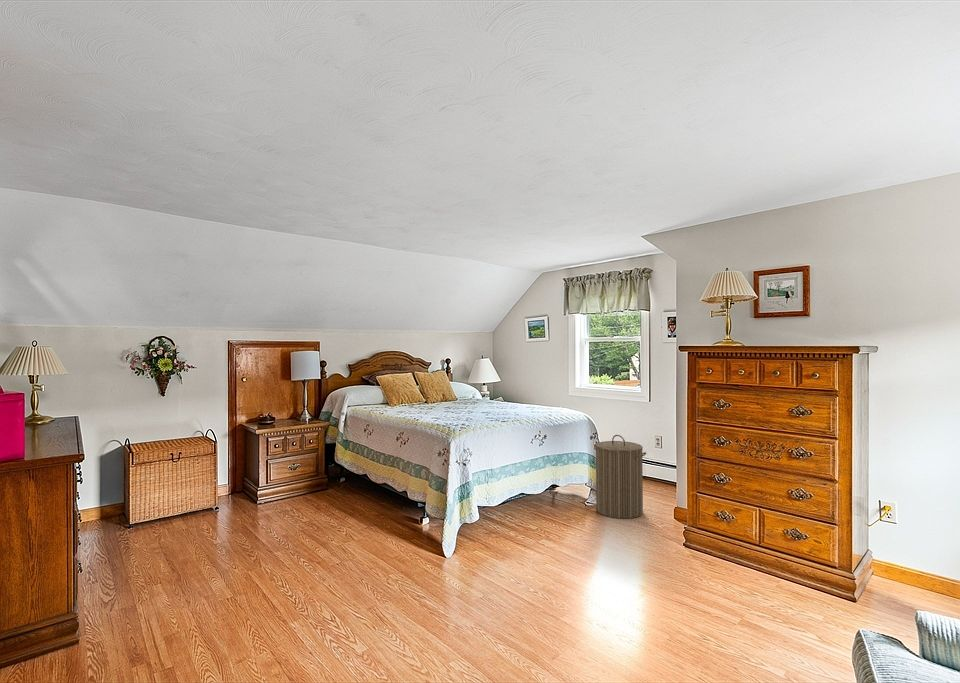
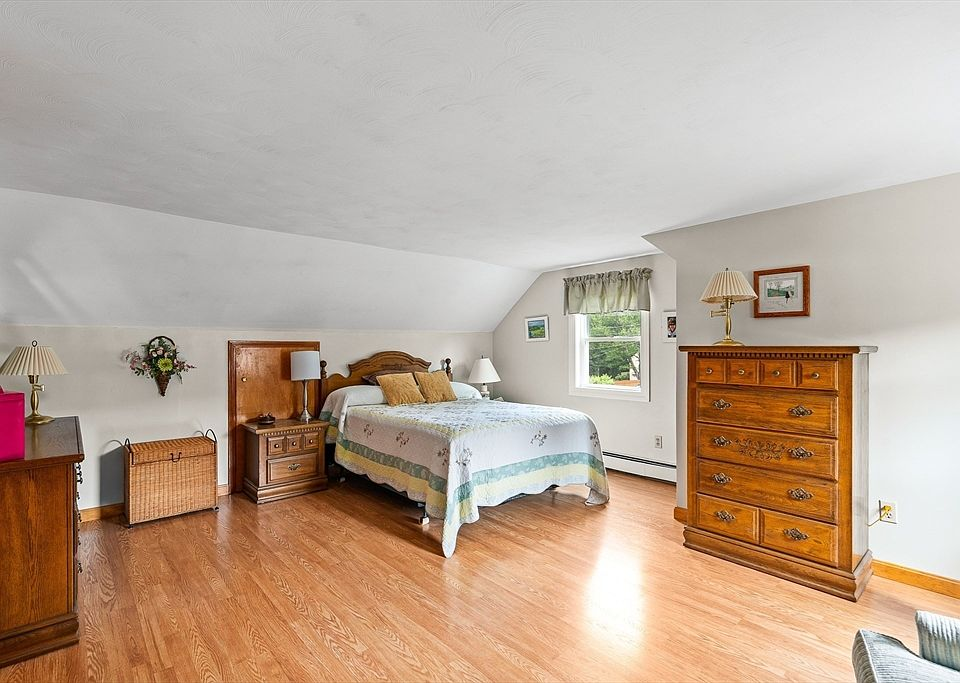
- laundry hamper [593,434,647,520]
